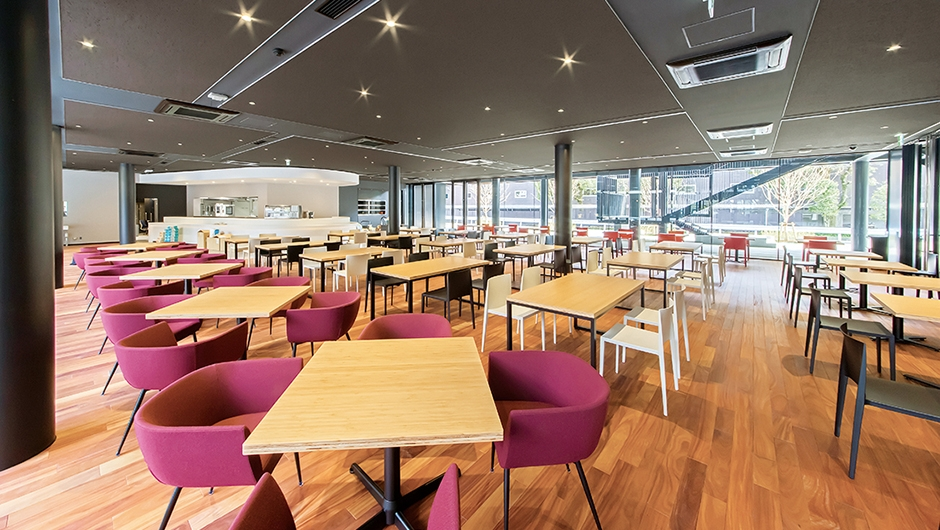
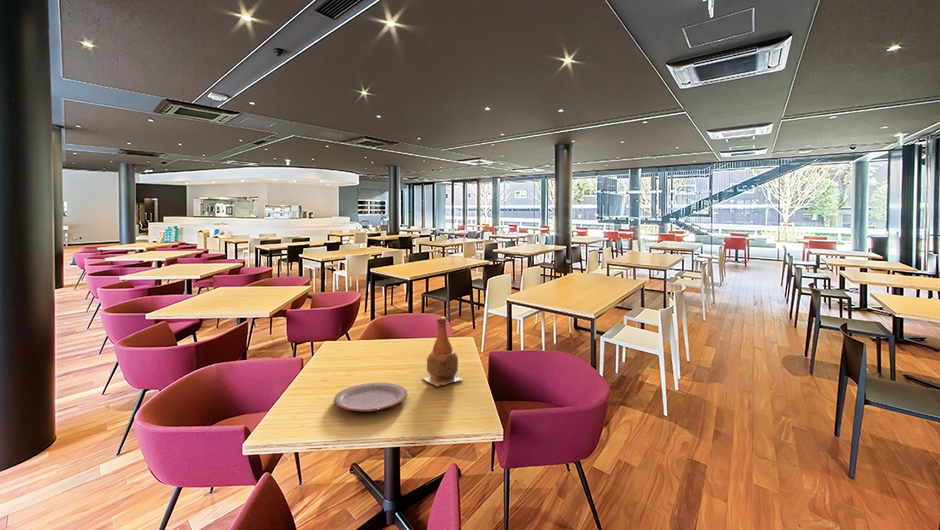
+ plate [333,382,408,412]
+ bottle [421,316,463,387]
